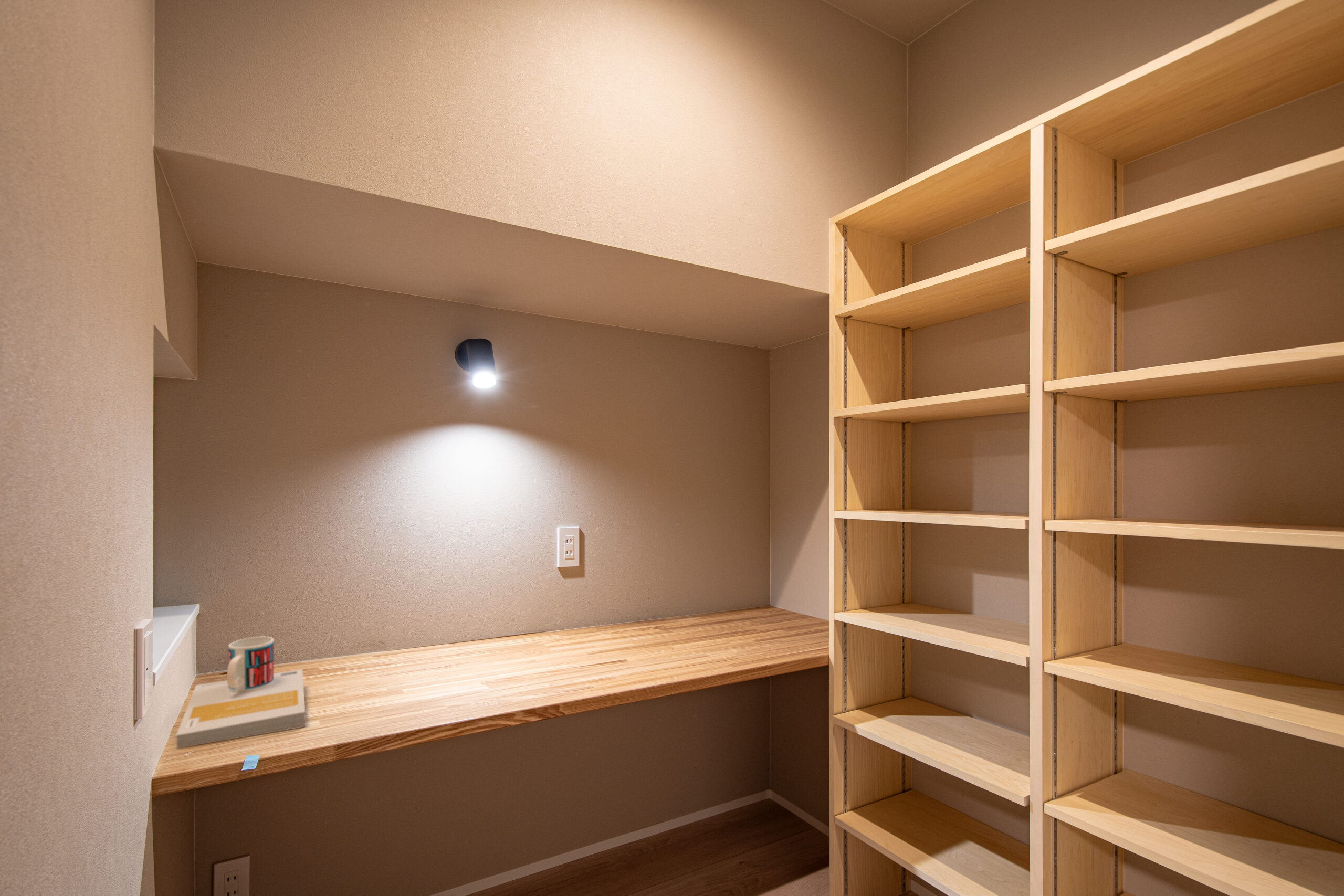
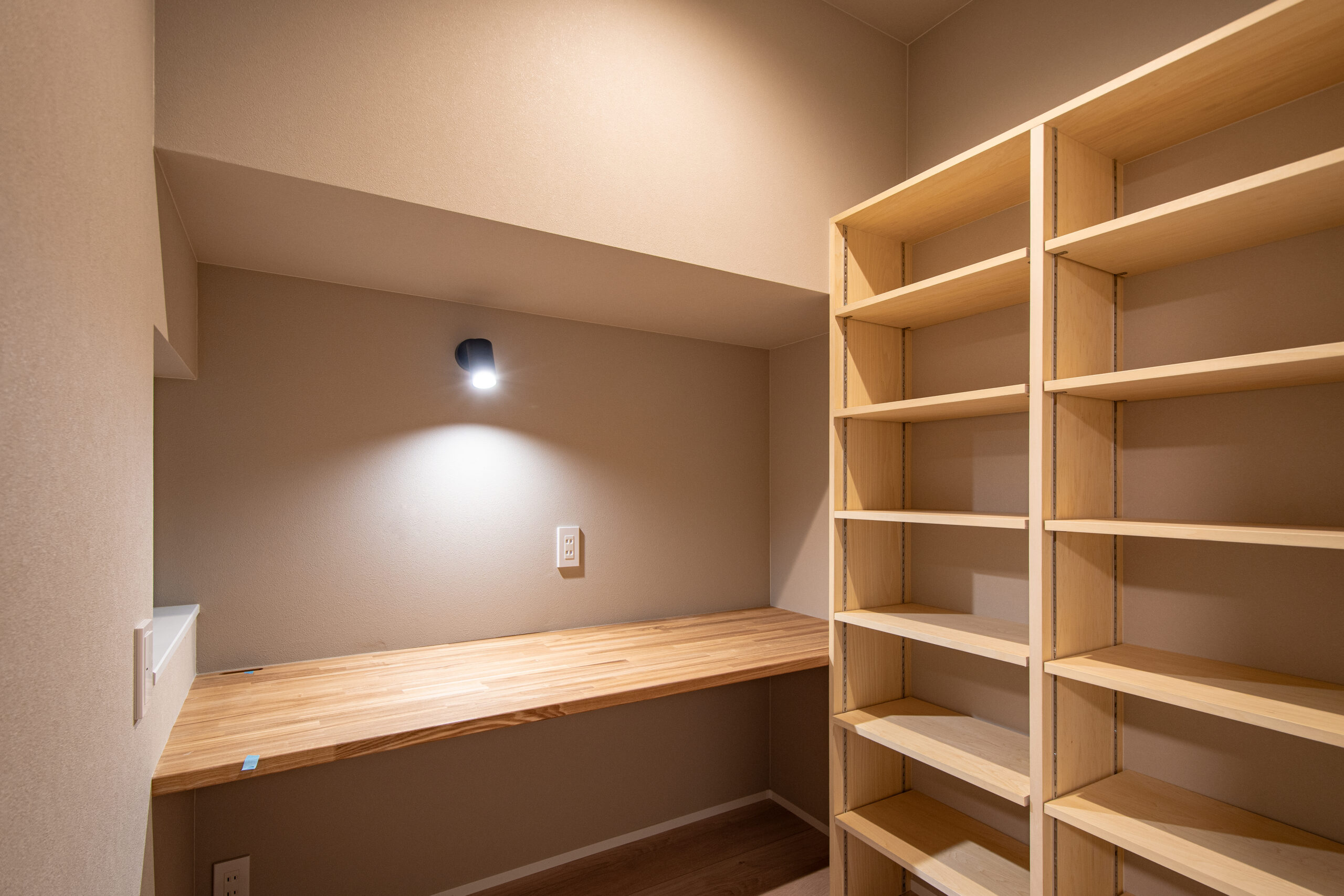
- mug [226,636,274,692]
- book [175,669,306,749]
